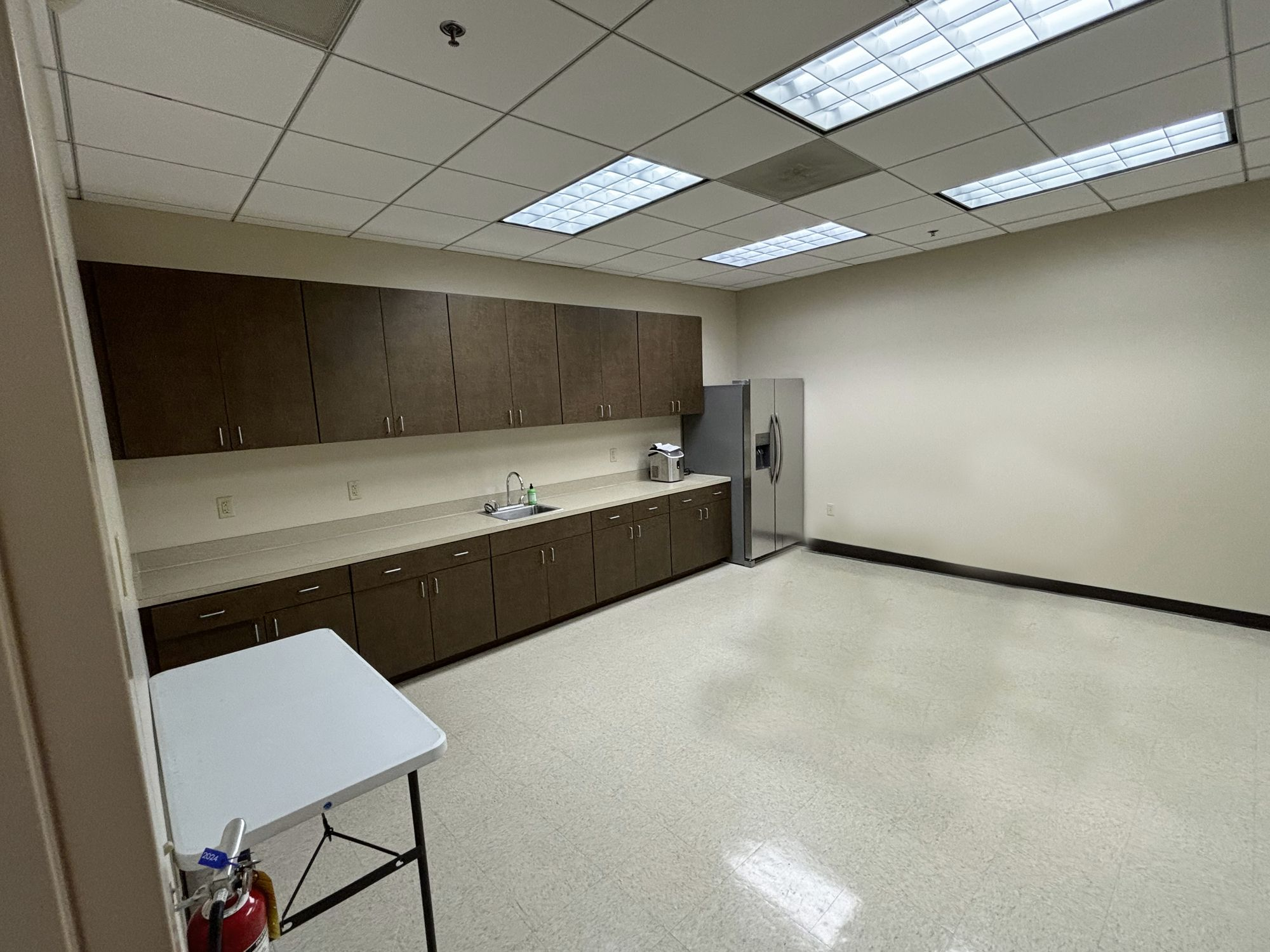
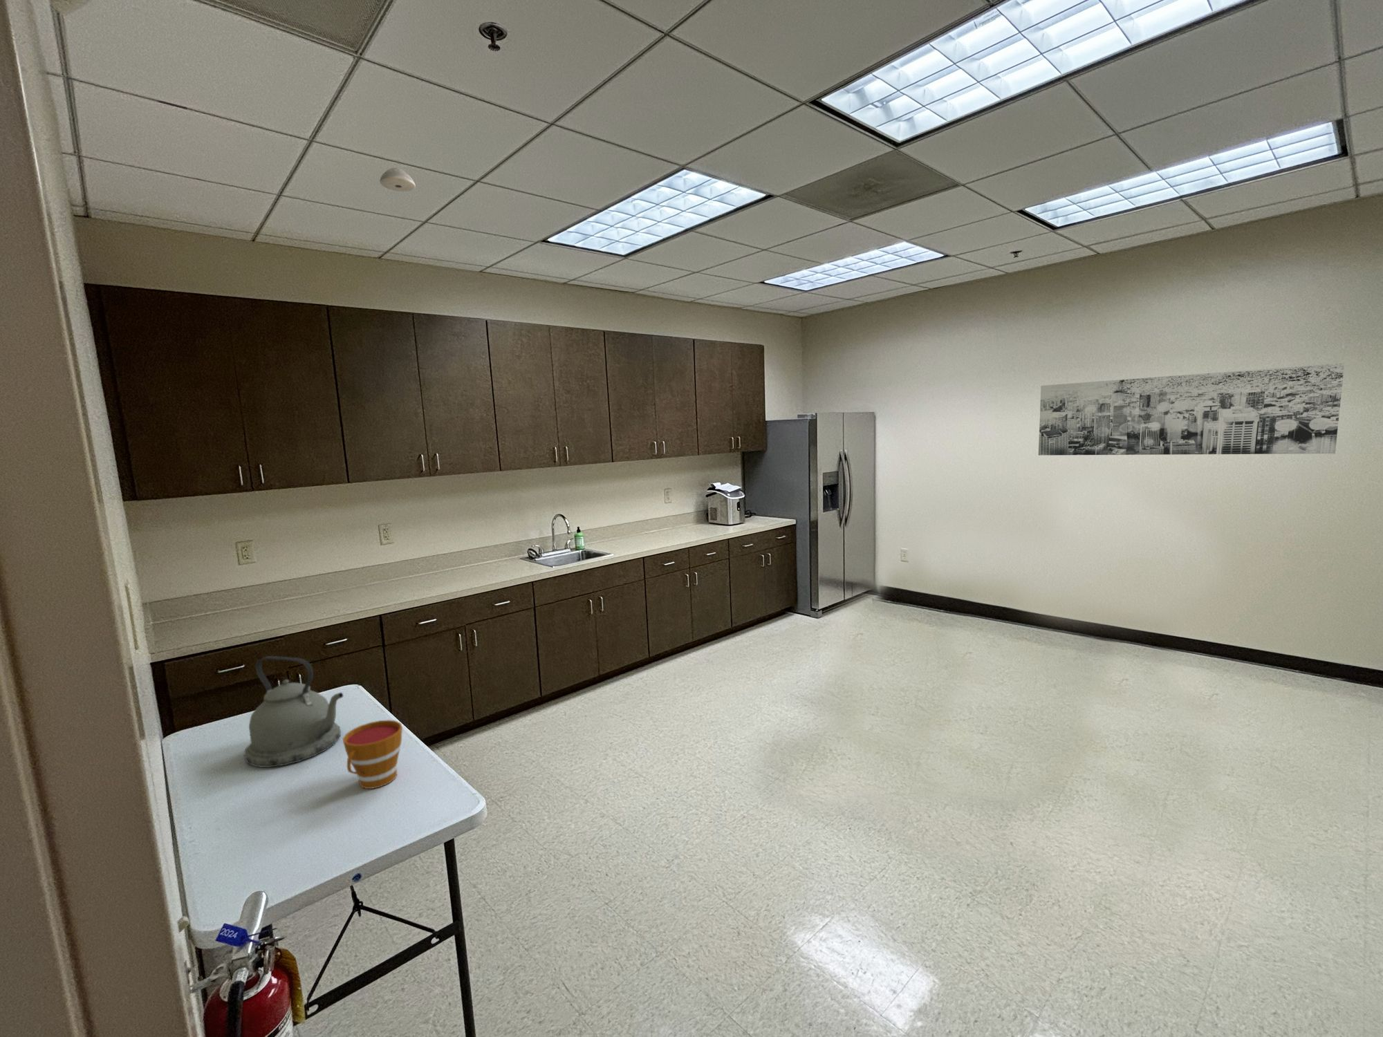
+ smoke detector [379,168,416,192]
+ wall art [1038,363,1345,456]
+ kettle [244,656,344,768]
+ cup [342,719,403,790]
